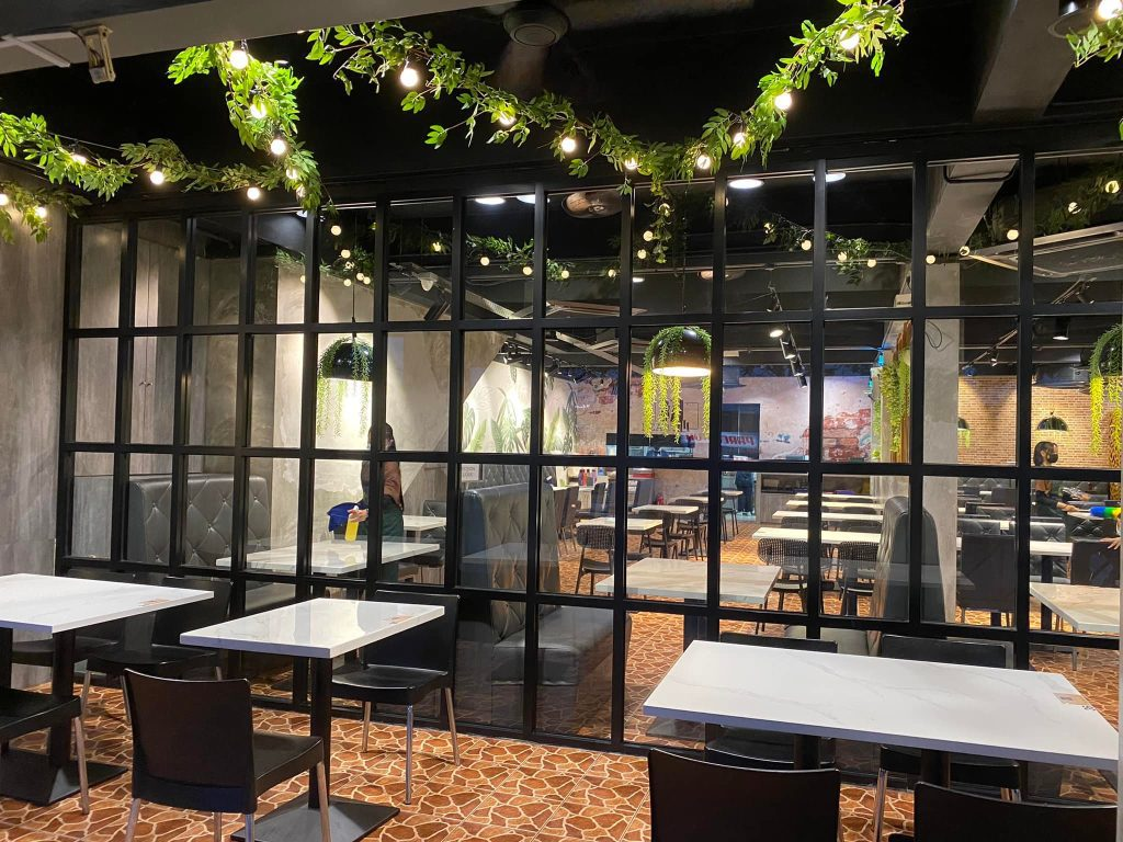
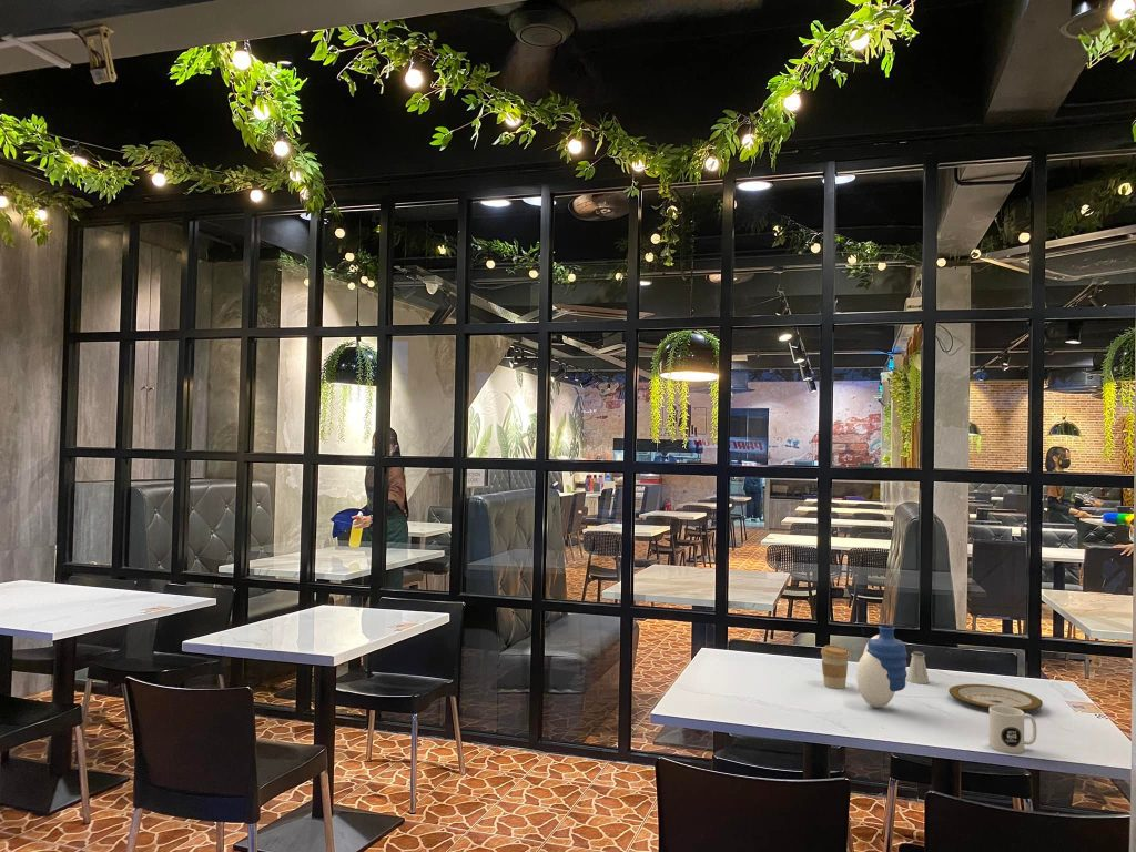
+ mug [988,706,1037,754]
+ saltshaker [906,650,930,684]
+ coffee cup [820,645,850,690]
+ vase [855,625,909,709]
+ plate [947,683,1044,711]
